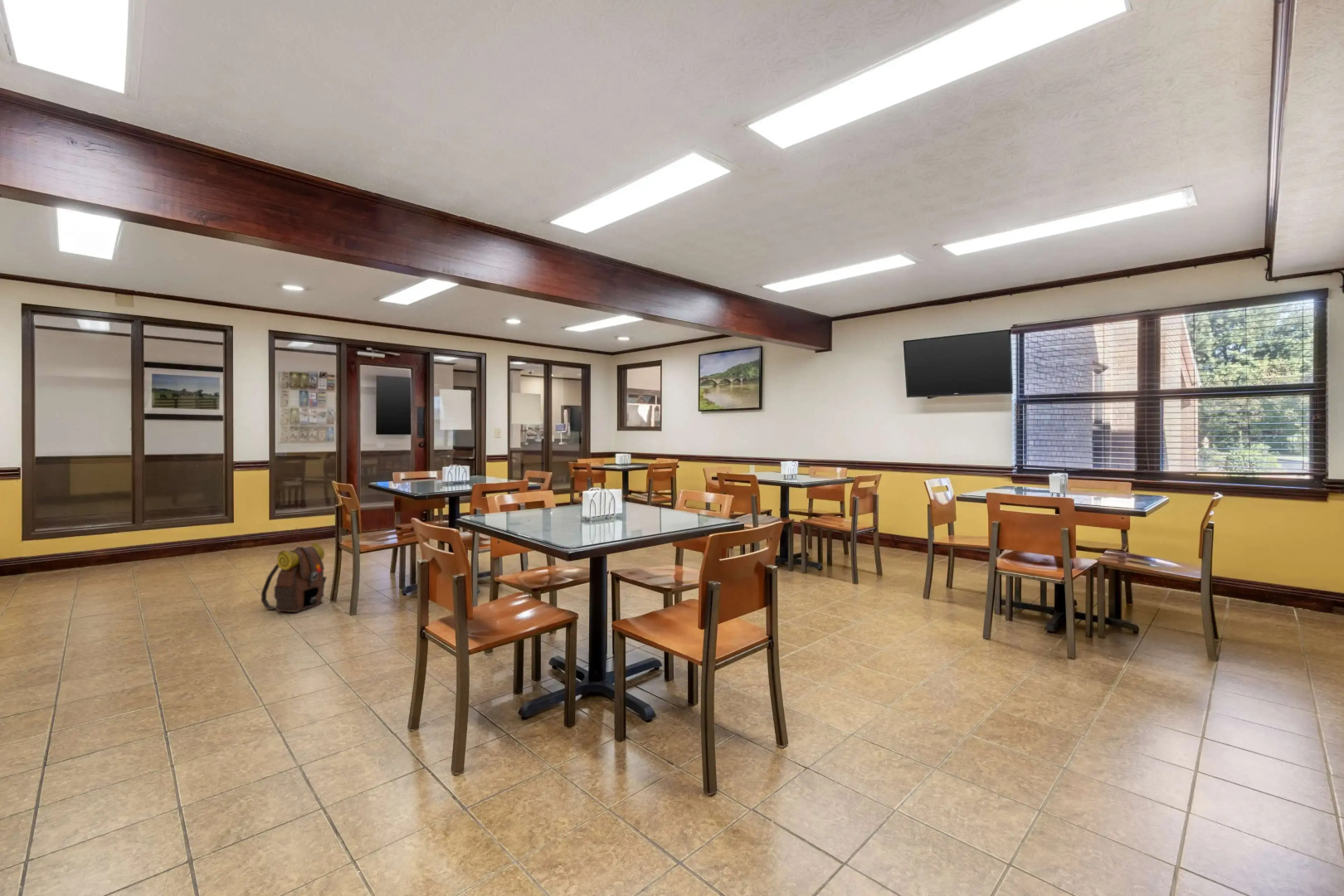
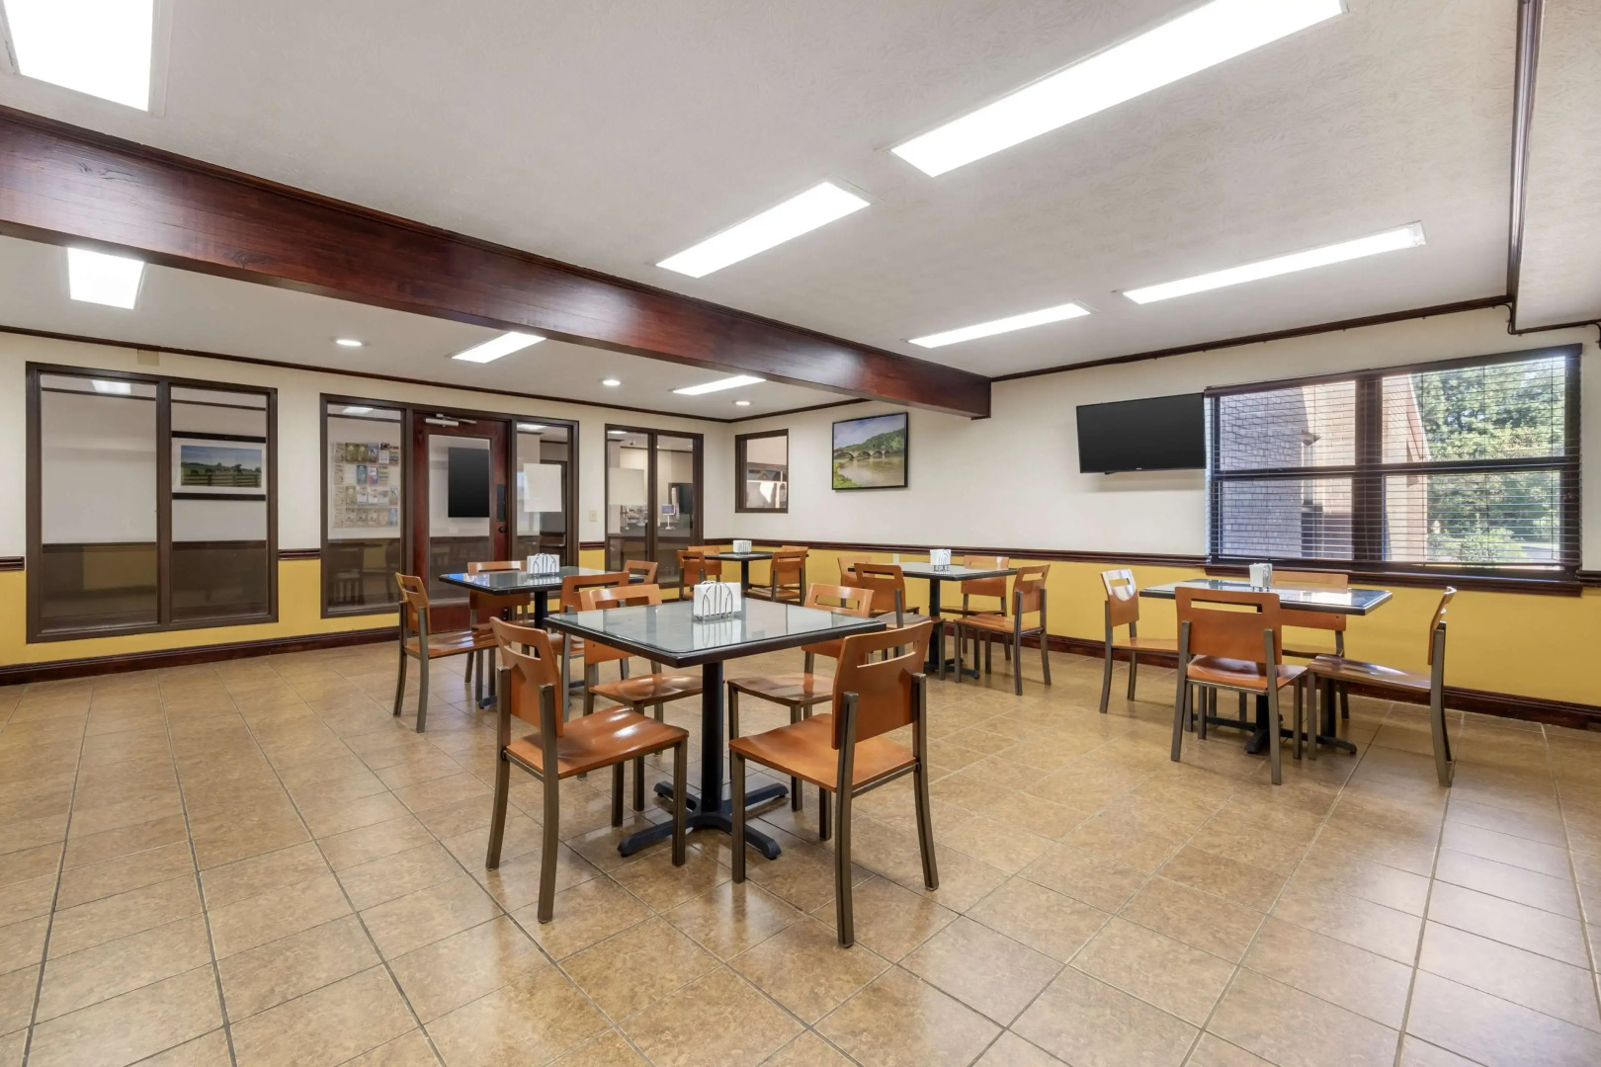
- backpack [261,542,328,613]
